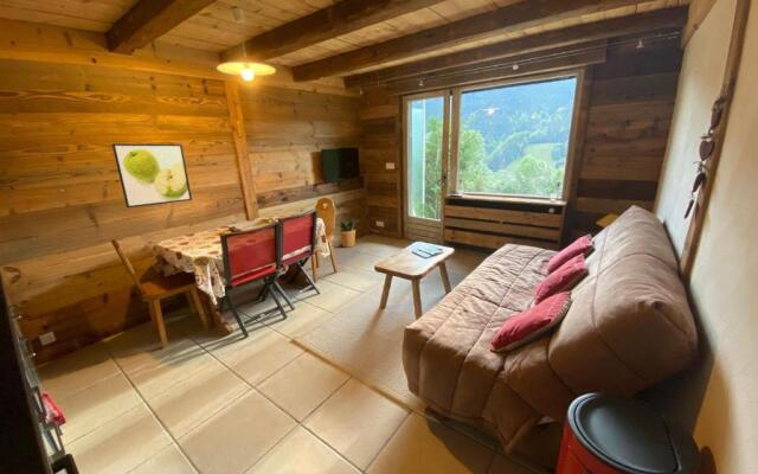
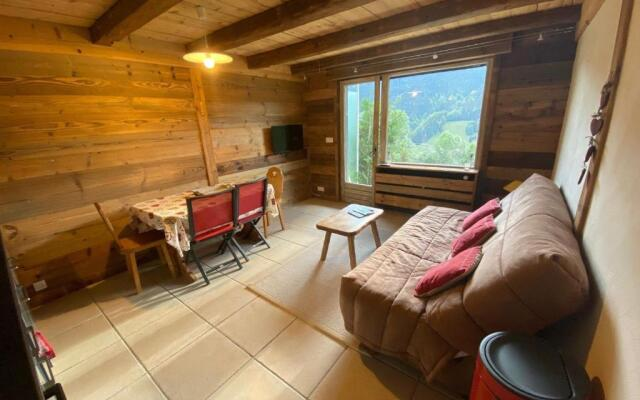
- potted plant [334,218,359,249]
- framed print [111,142,193,209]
